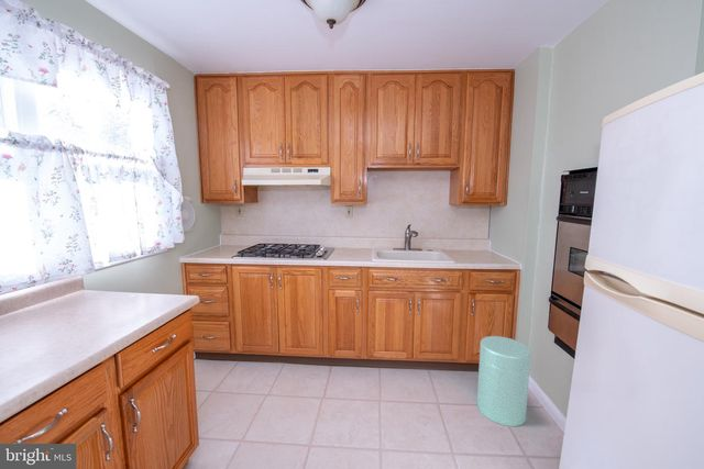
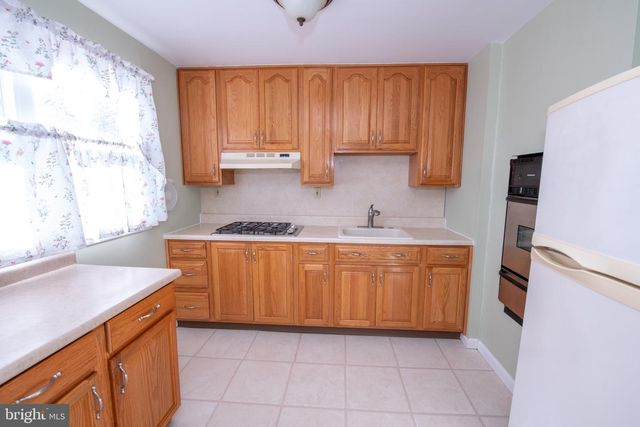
- trash can [476,335,532,427]
